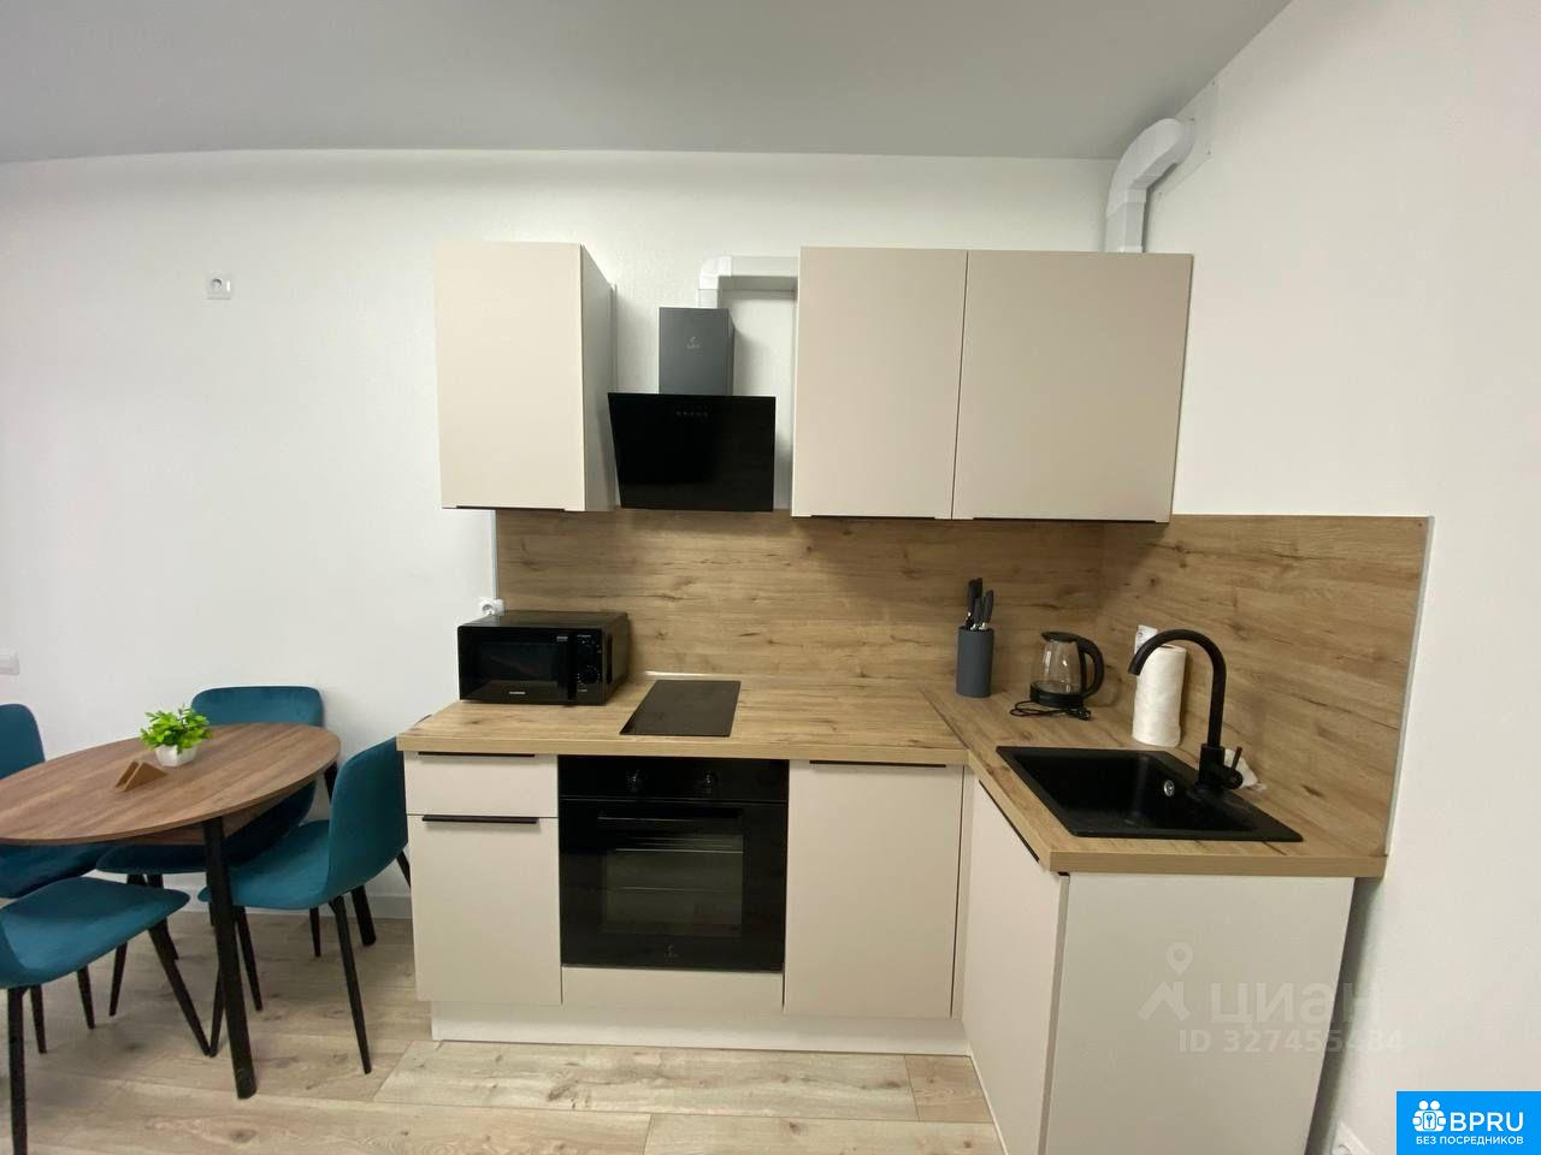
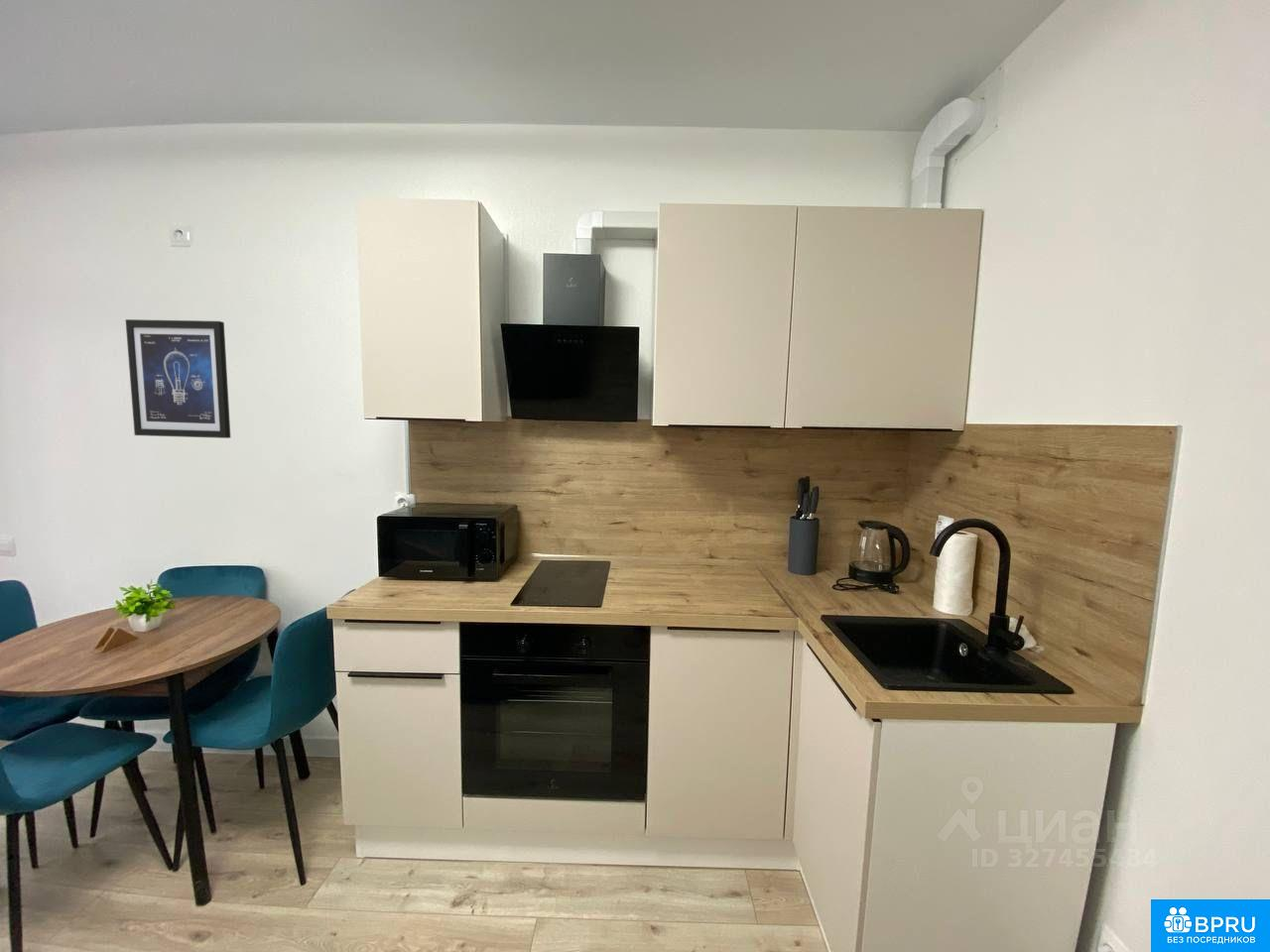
+ wall art [125,318,231,439]
